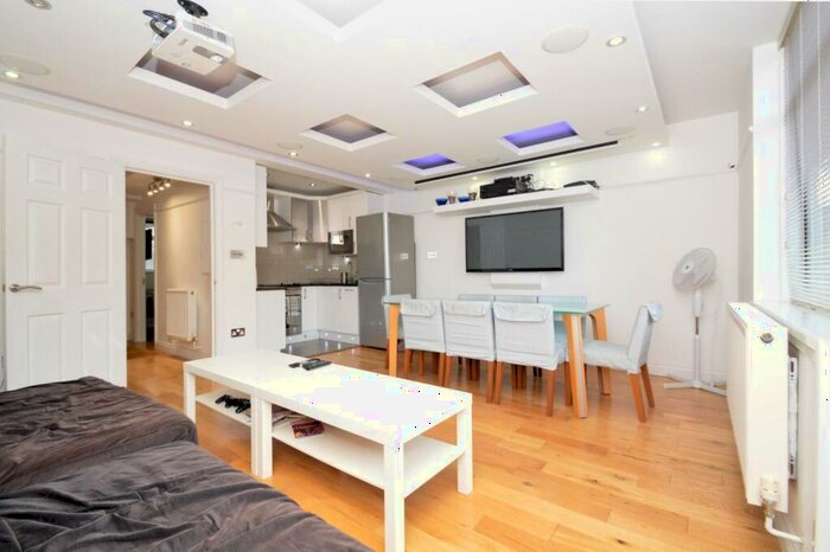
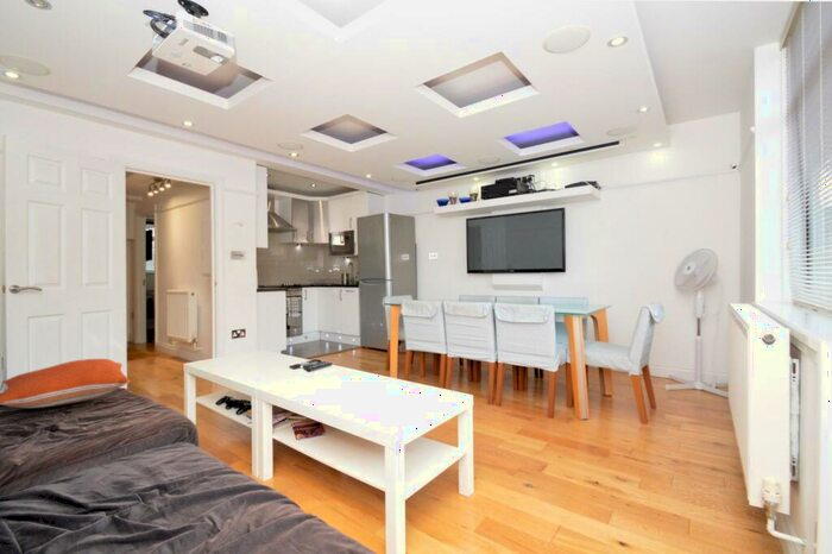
+ pillow [0,358,130,409]
